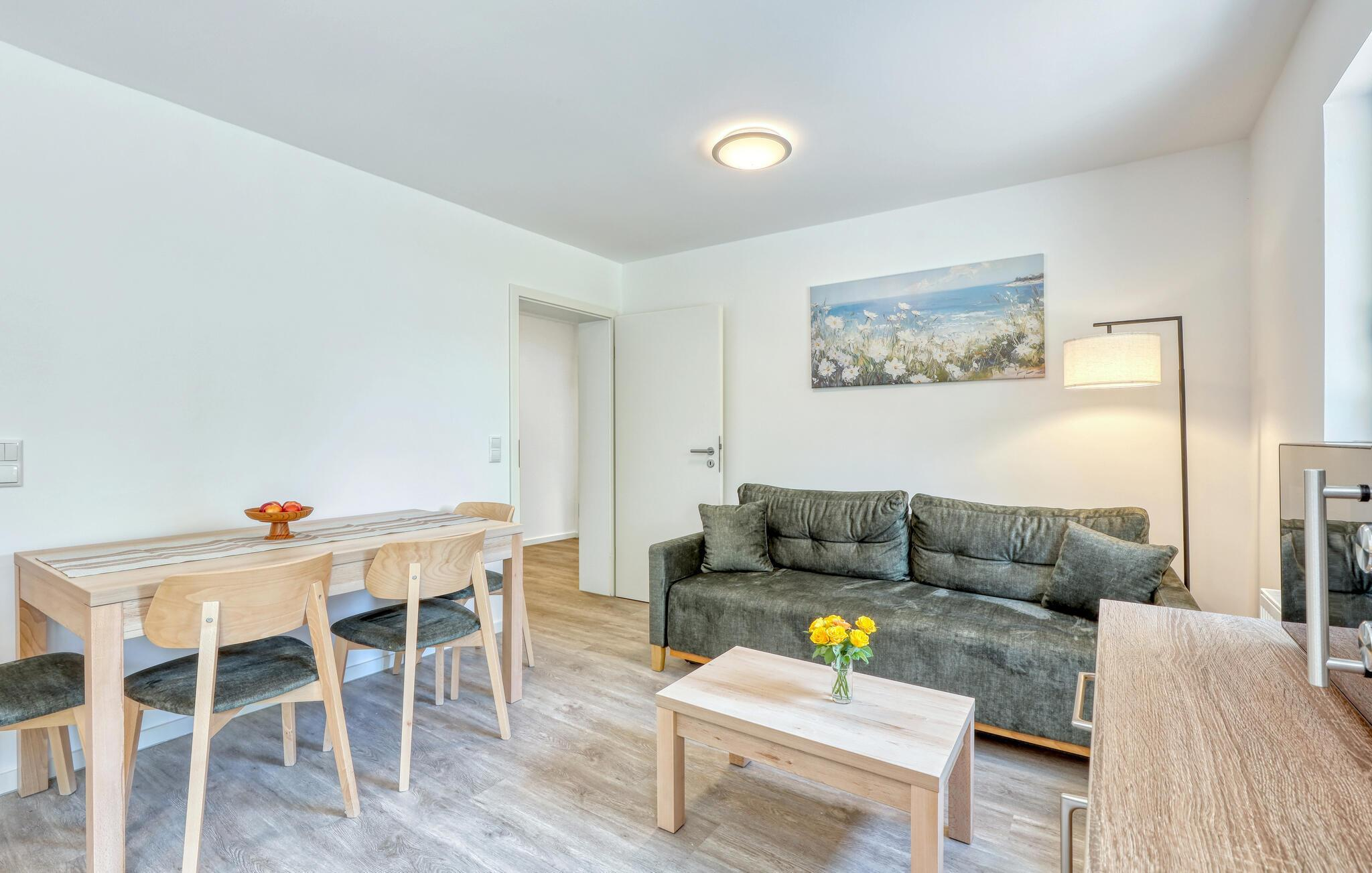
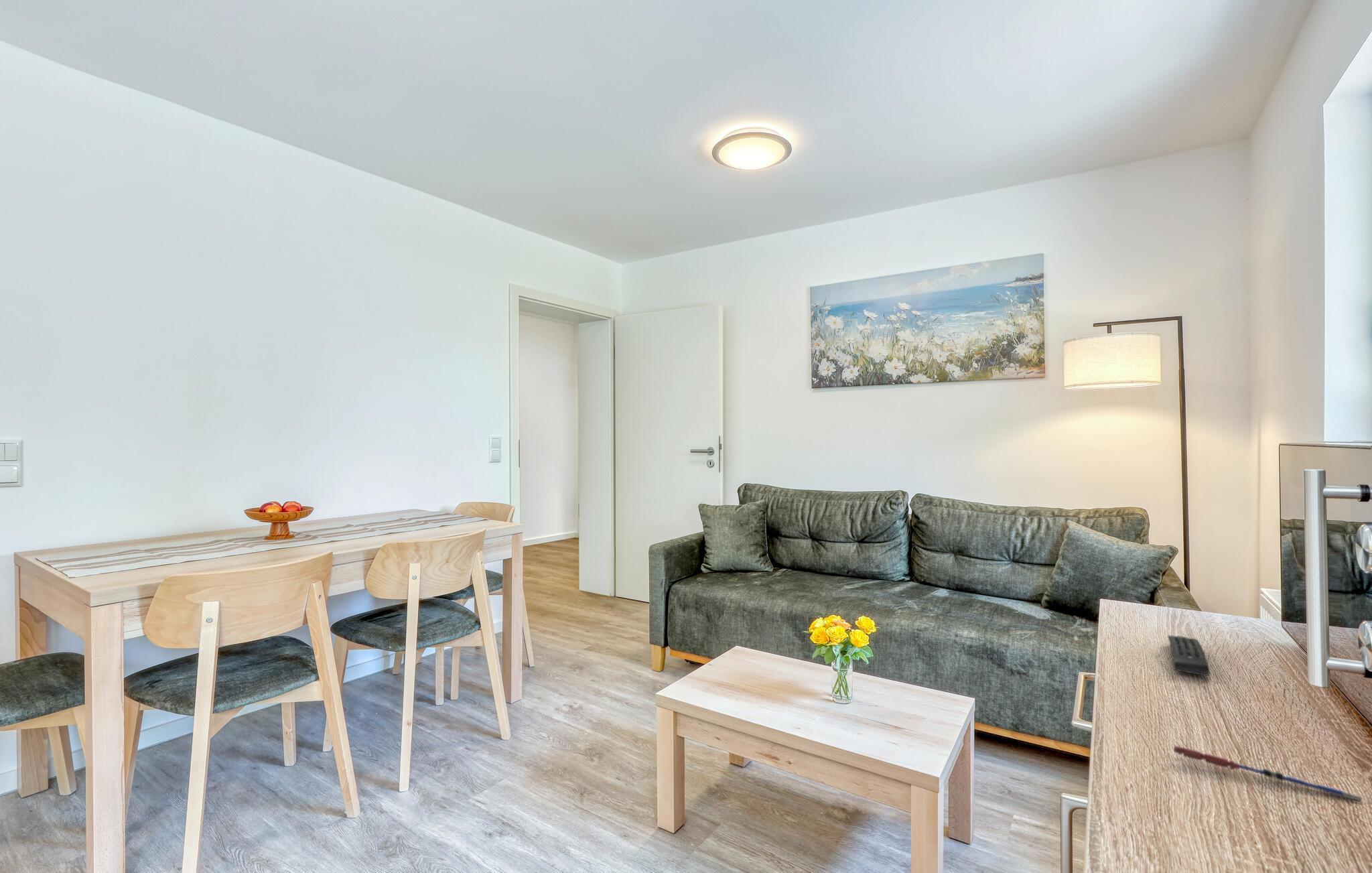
+ remote control [1168,635,1211,677]
+ pen [1173,745,1363,803]
